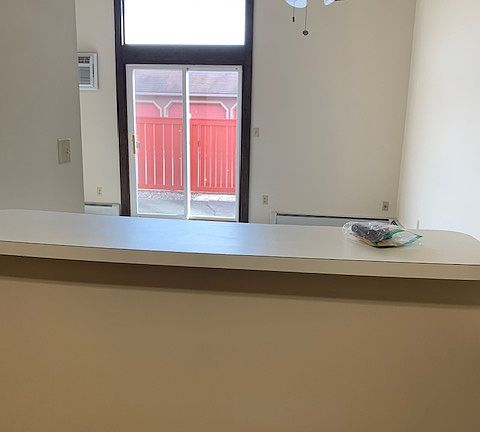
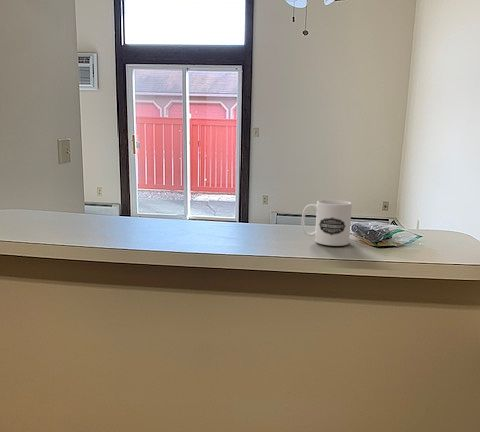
+ mug [301,199,353,247]
